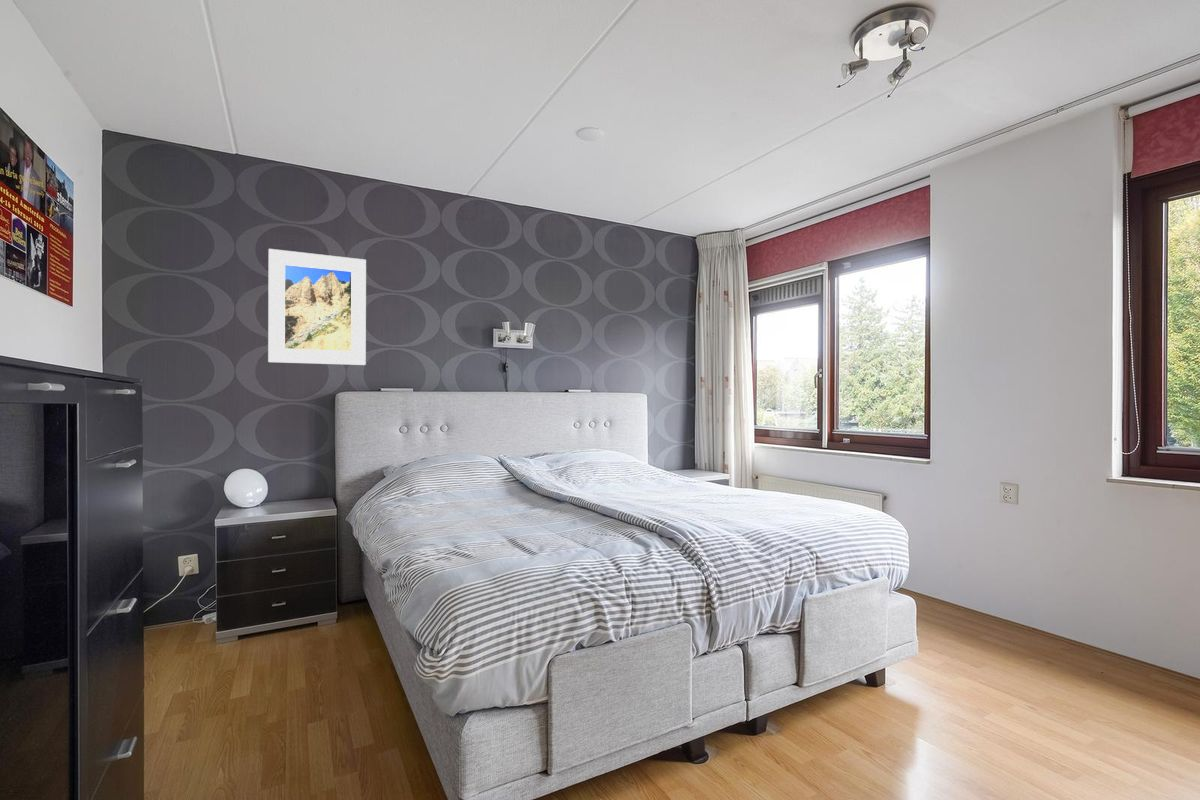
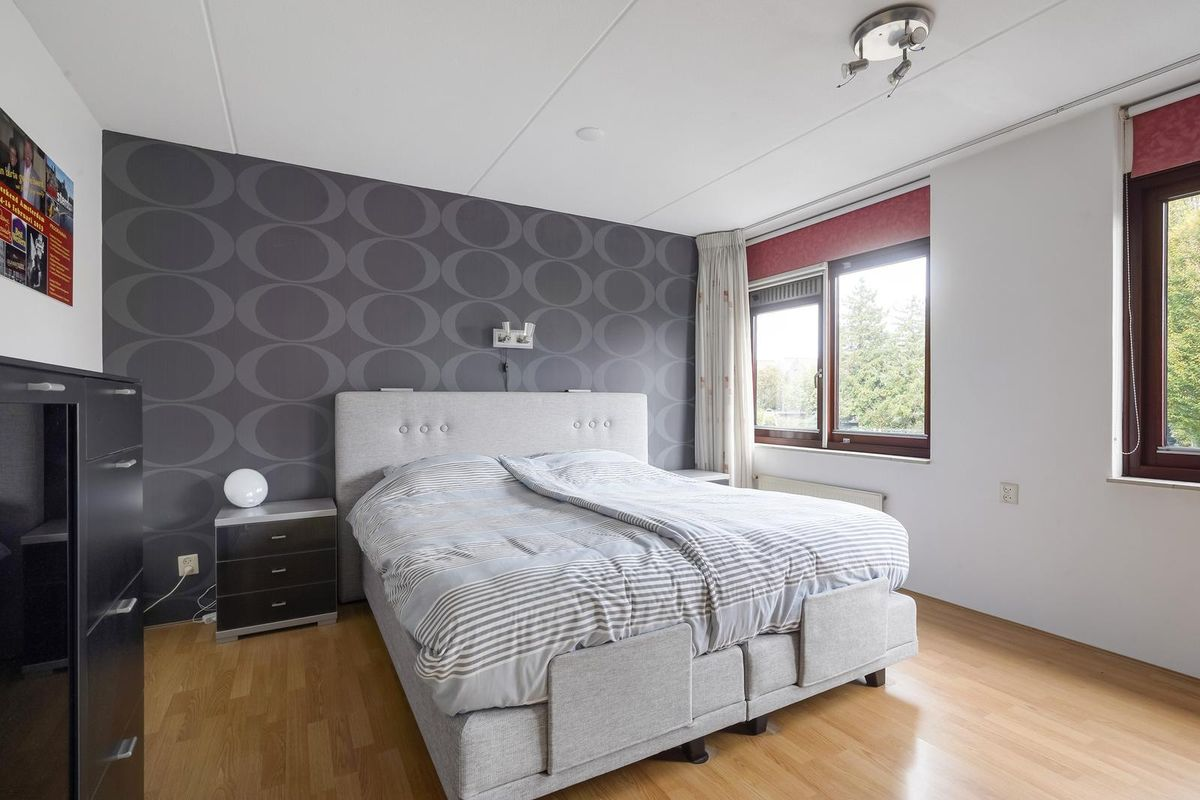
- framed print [267,248,367,366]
